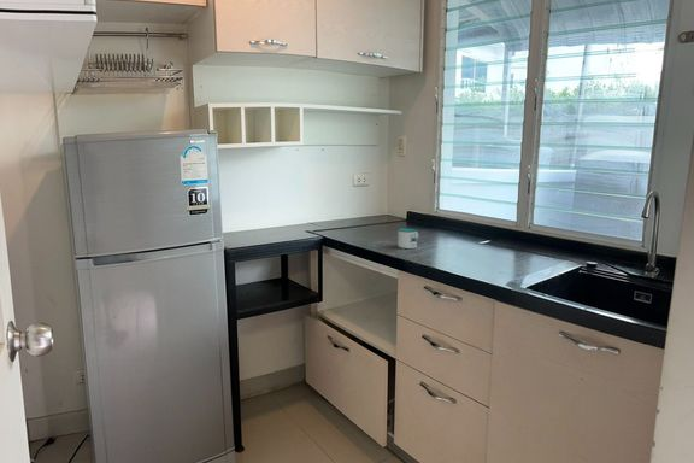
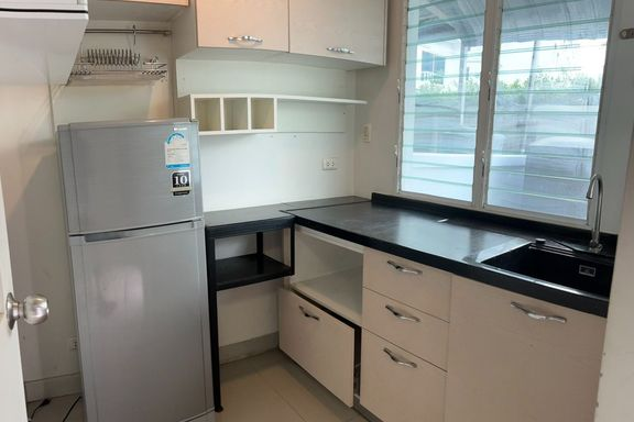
- mug [396,227,419,250]
